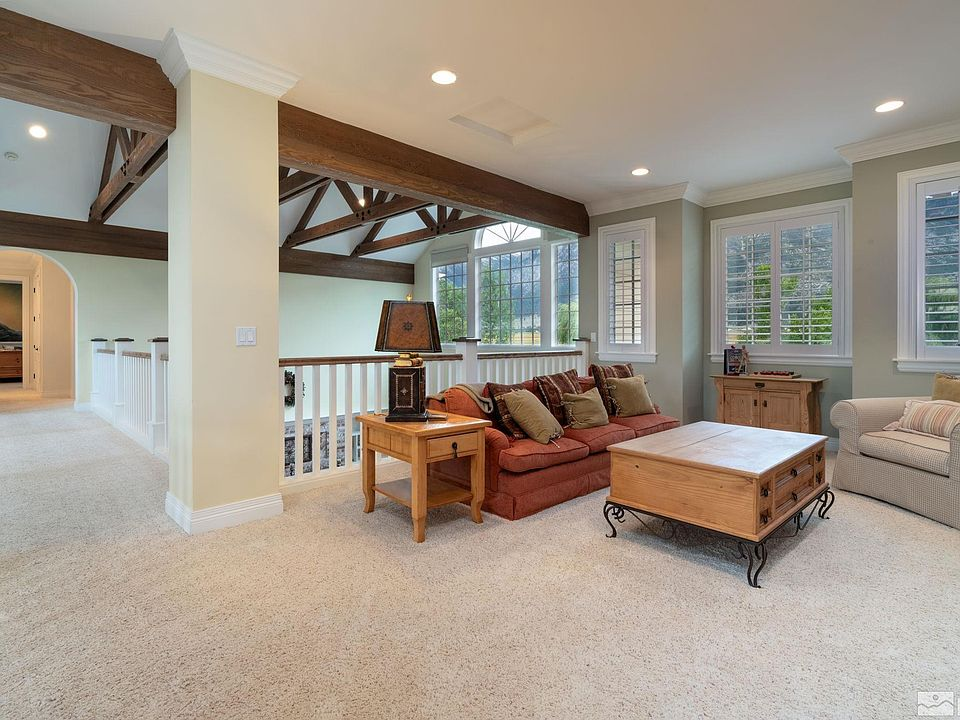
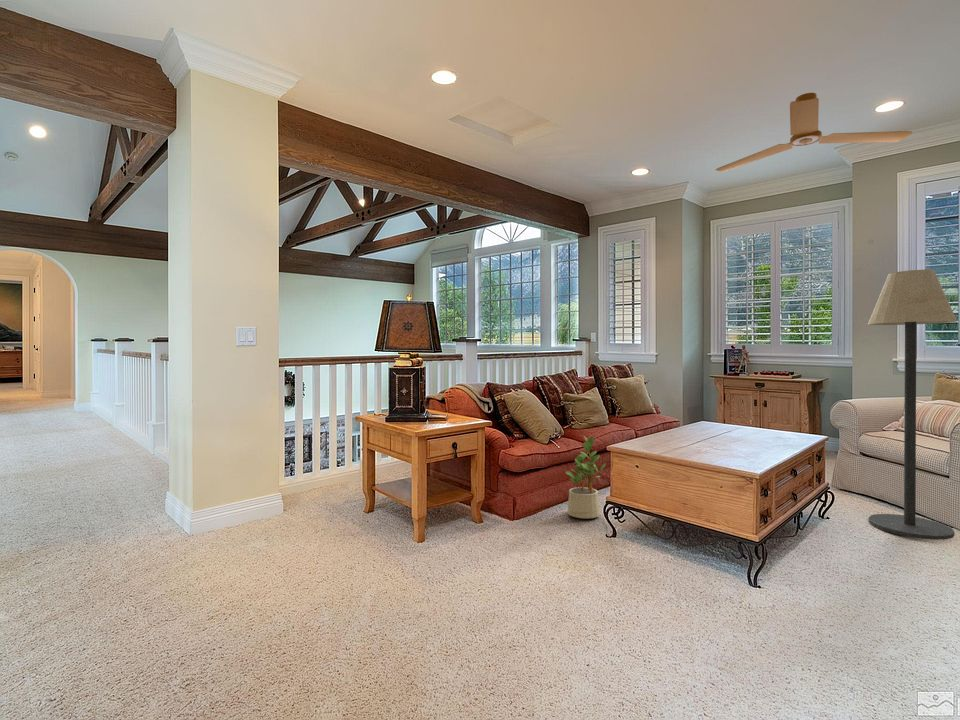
+ potted plant [565,435,607,520]
+ ceiling fan [715,92,913,172]
+ floor lamp [867,269,958,541]
